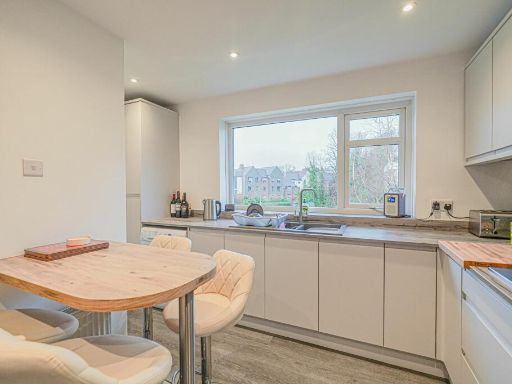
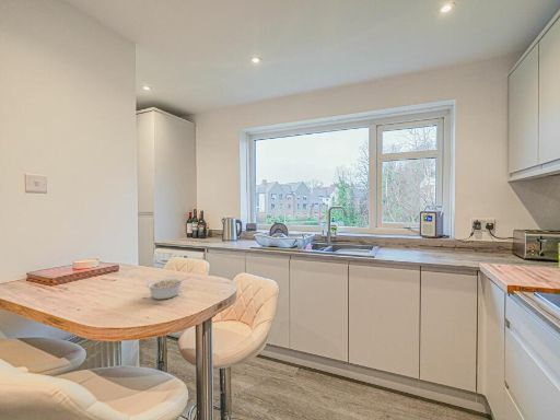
+ legume [145,276,190,300]
